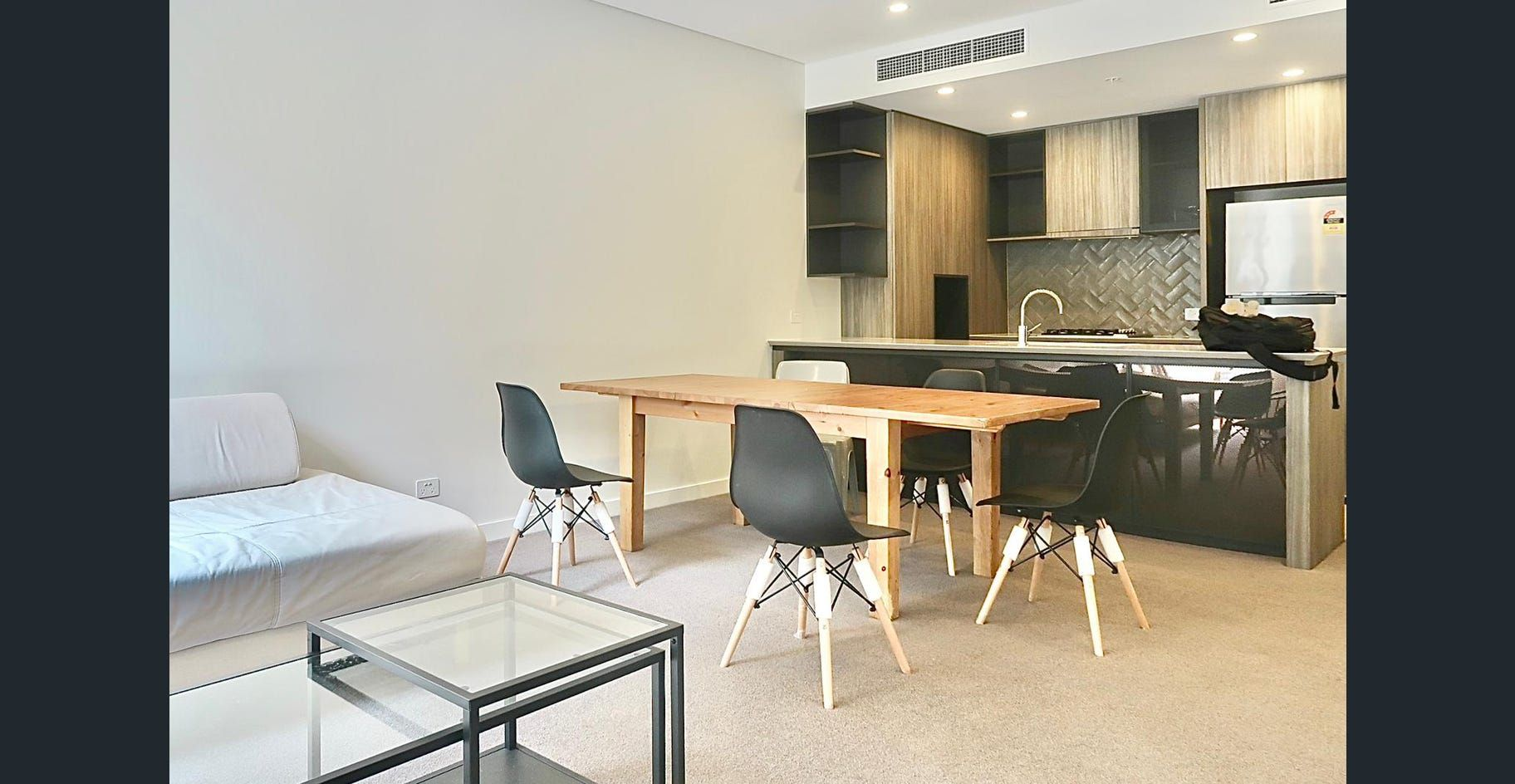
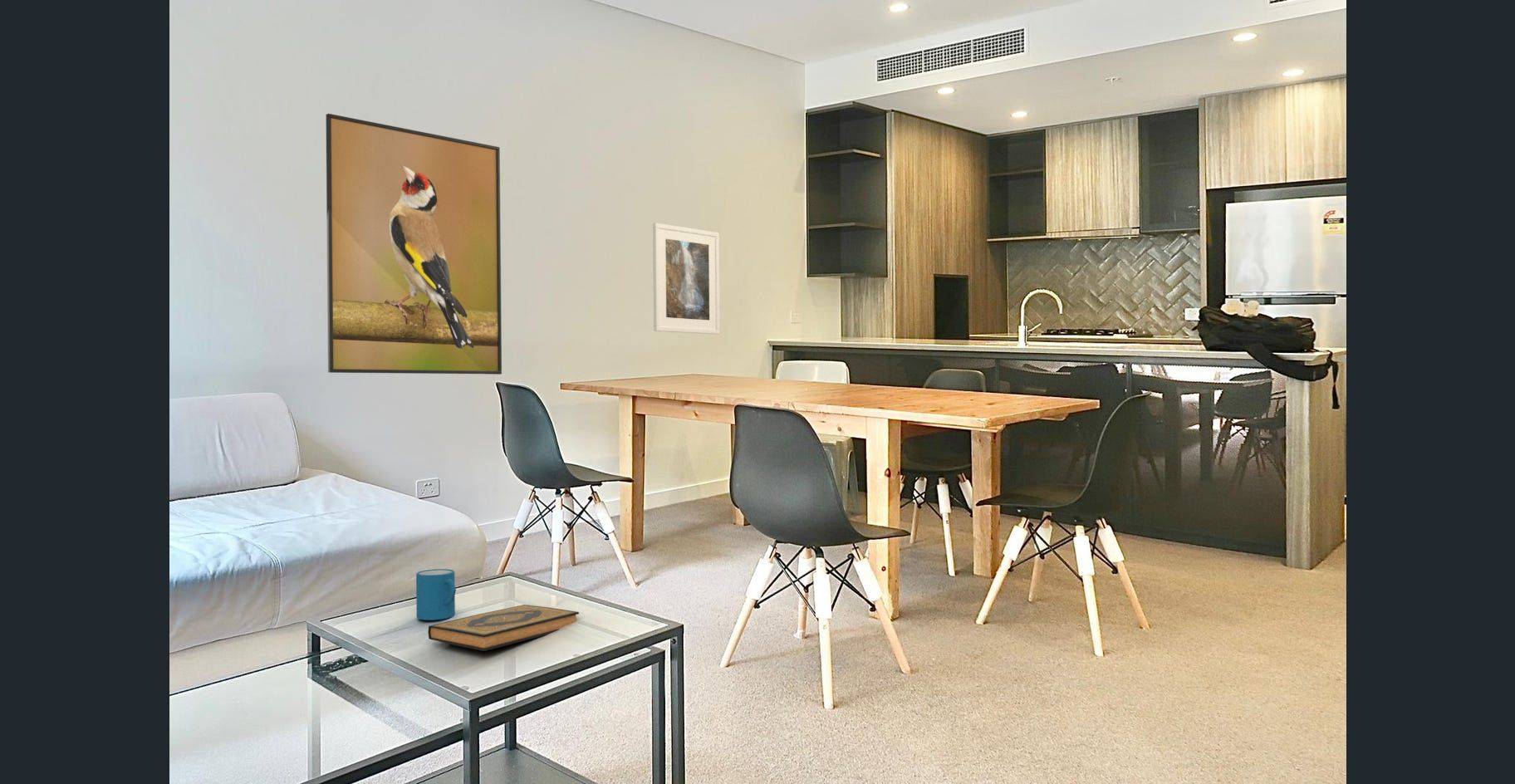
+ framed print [652,223,721,336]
+ mug [415,568,457,621]
+ hardback book [427,604,580,652]
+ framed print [325,113,503,375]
